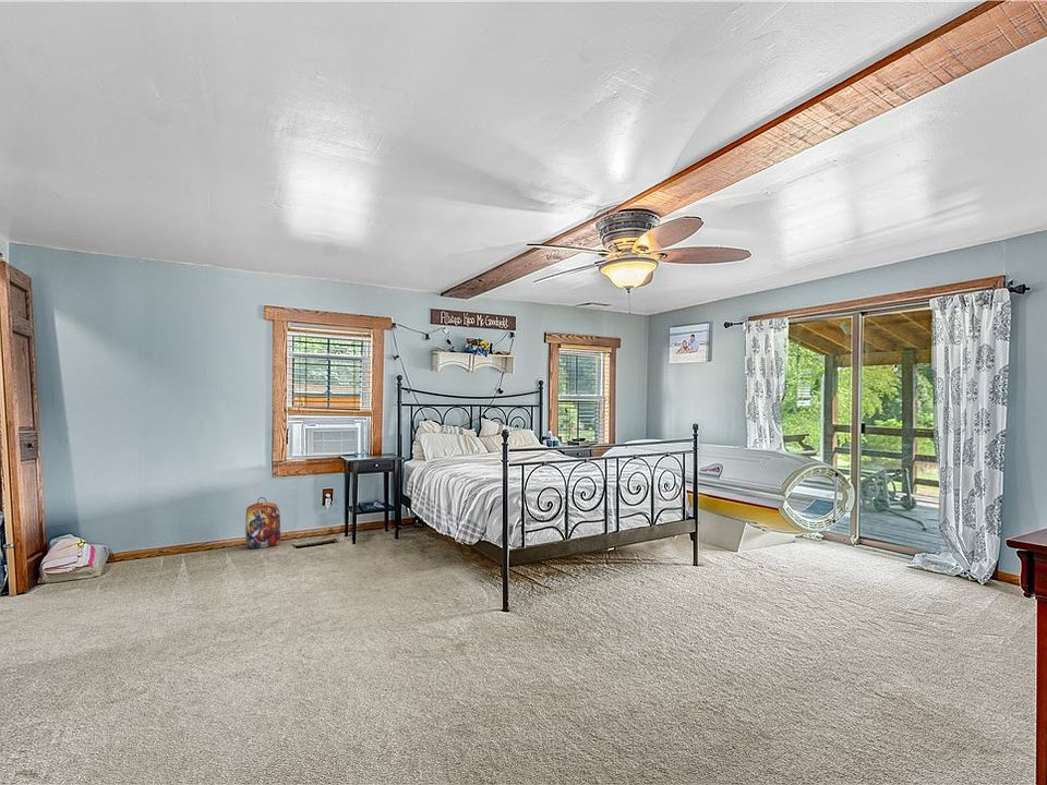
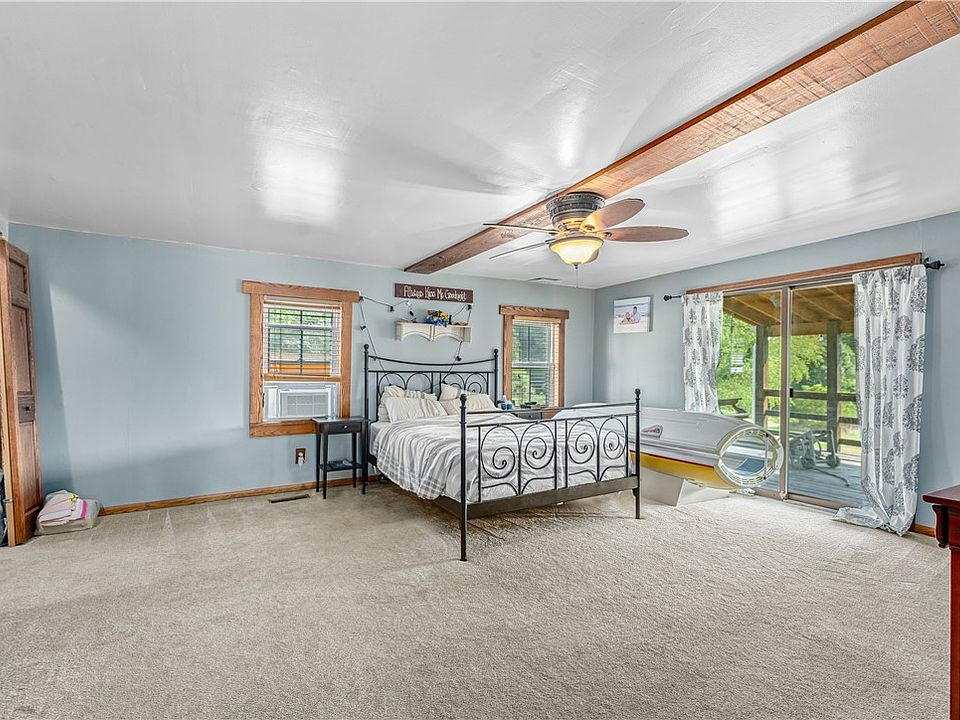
- backpack [244,496,281,550]
